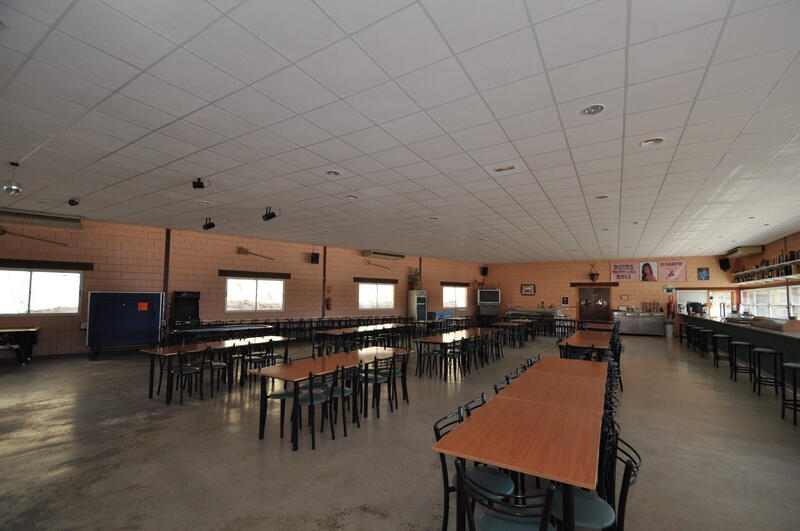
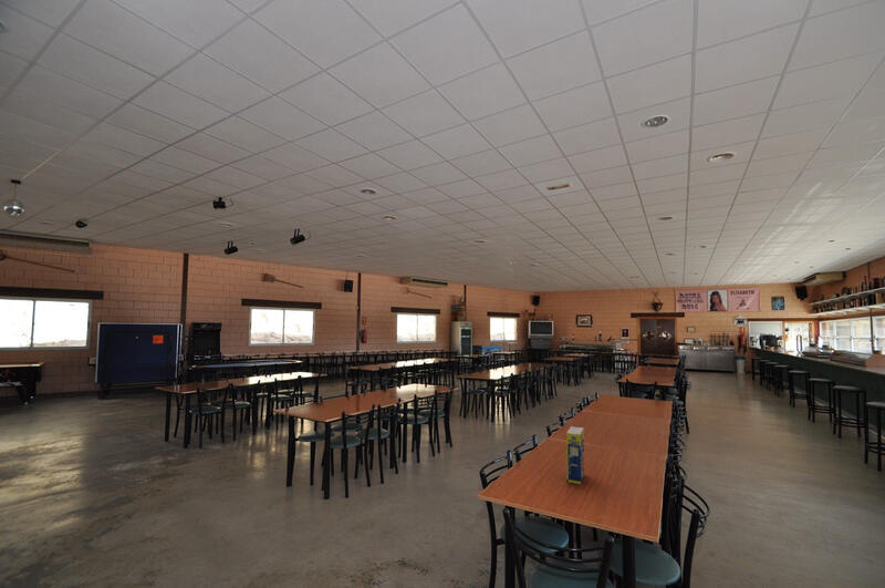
+ legume [565,425,585,485]
